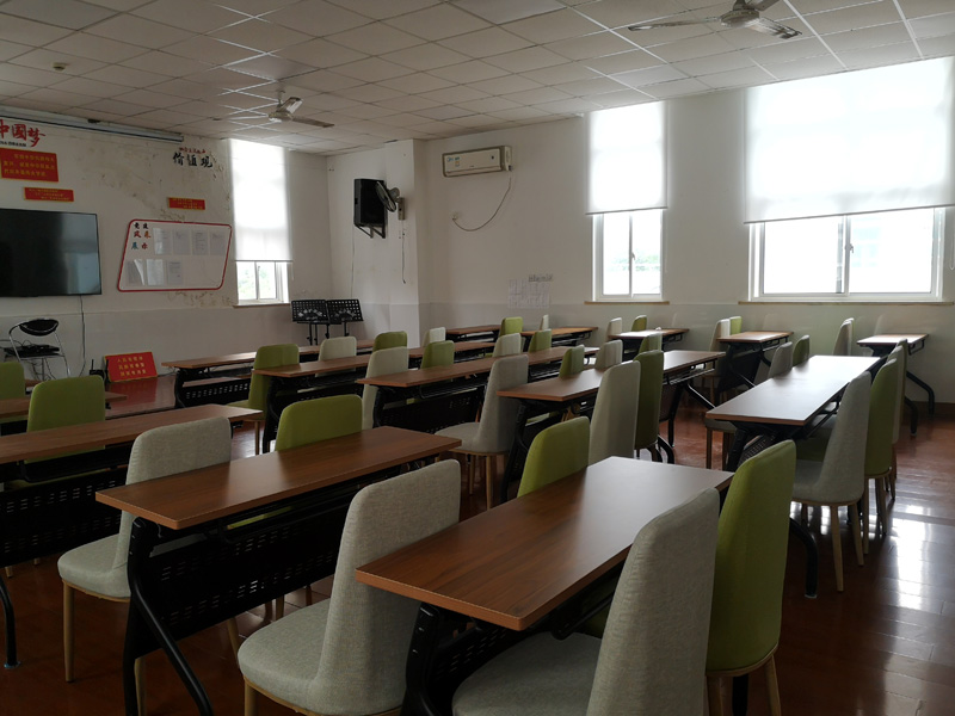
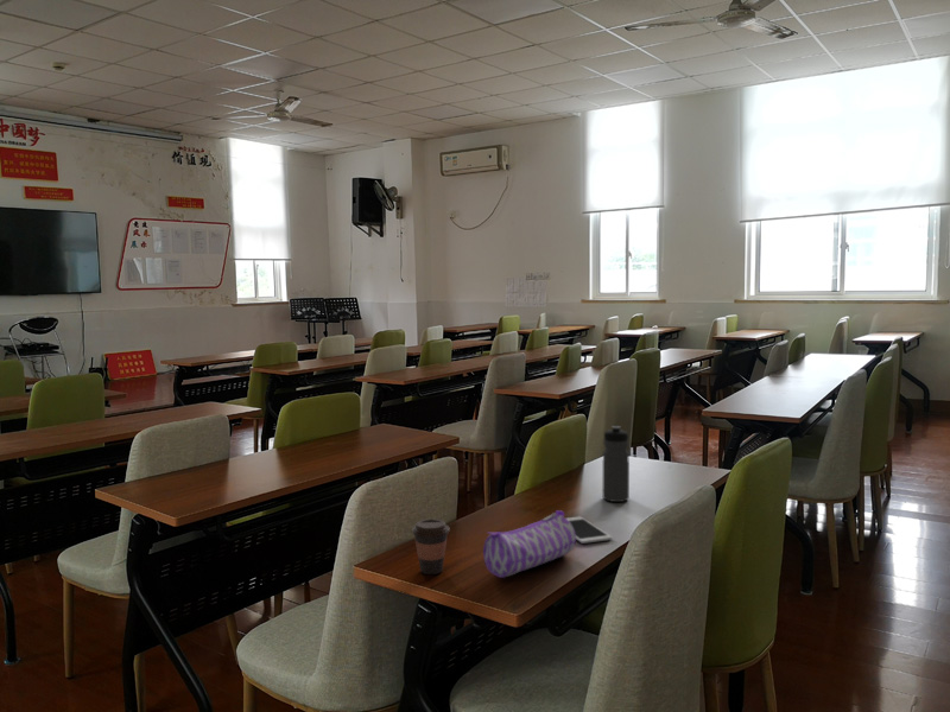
+ water bottle [602,425,631,503]
+ cell phone [565,515,613,545]
+ pencil case [482,509,577,579]
+ coffee cup [411,517,451,576]
